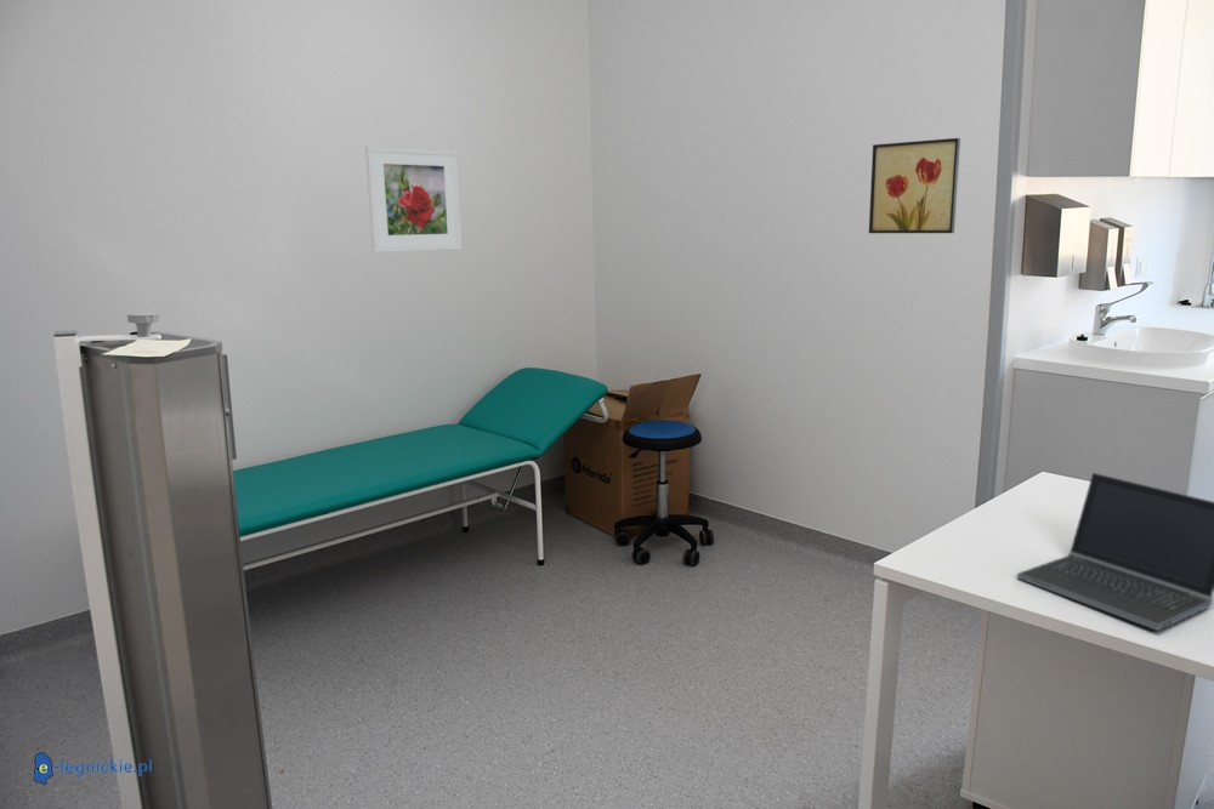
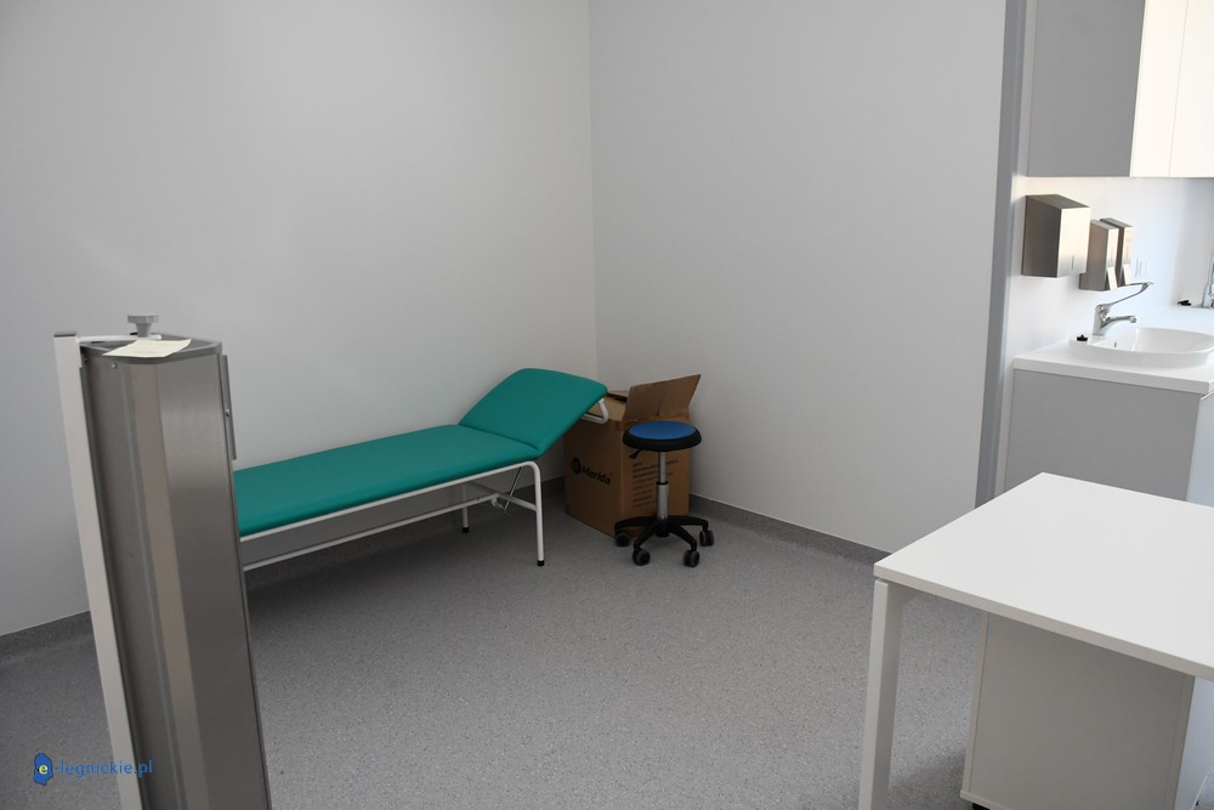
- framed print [364,144,463,253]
- wall art [868,137,961,234]
- laptop computer [1016,472,1214,632]
